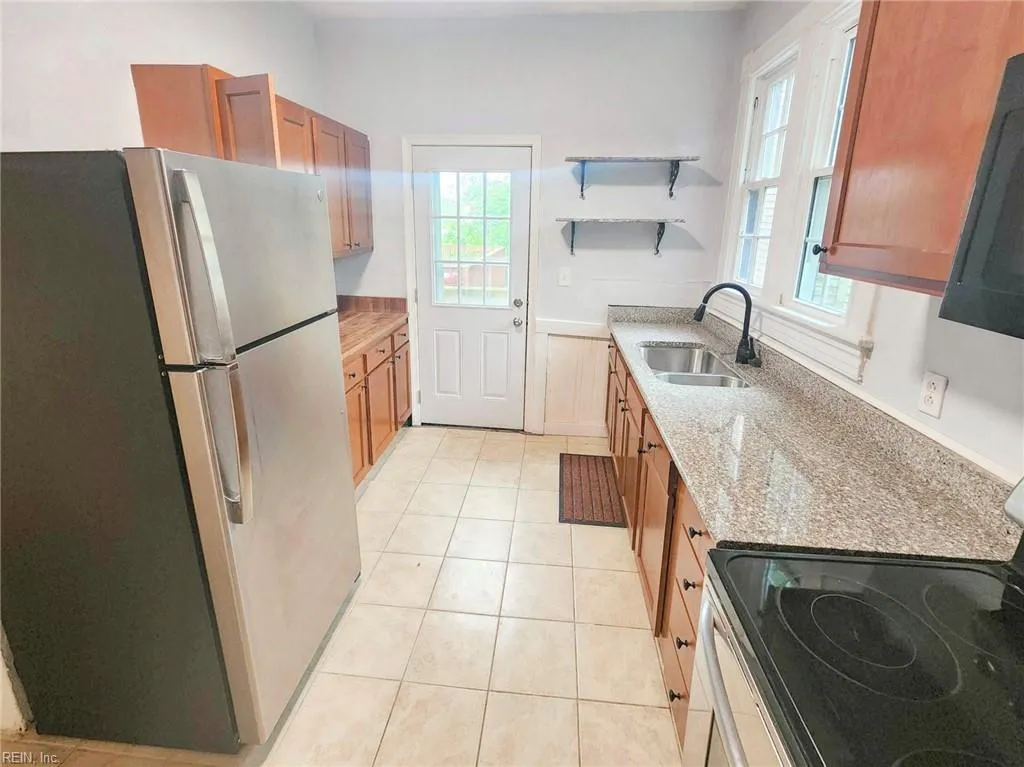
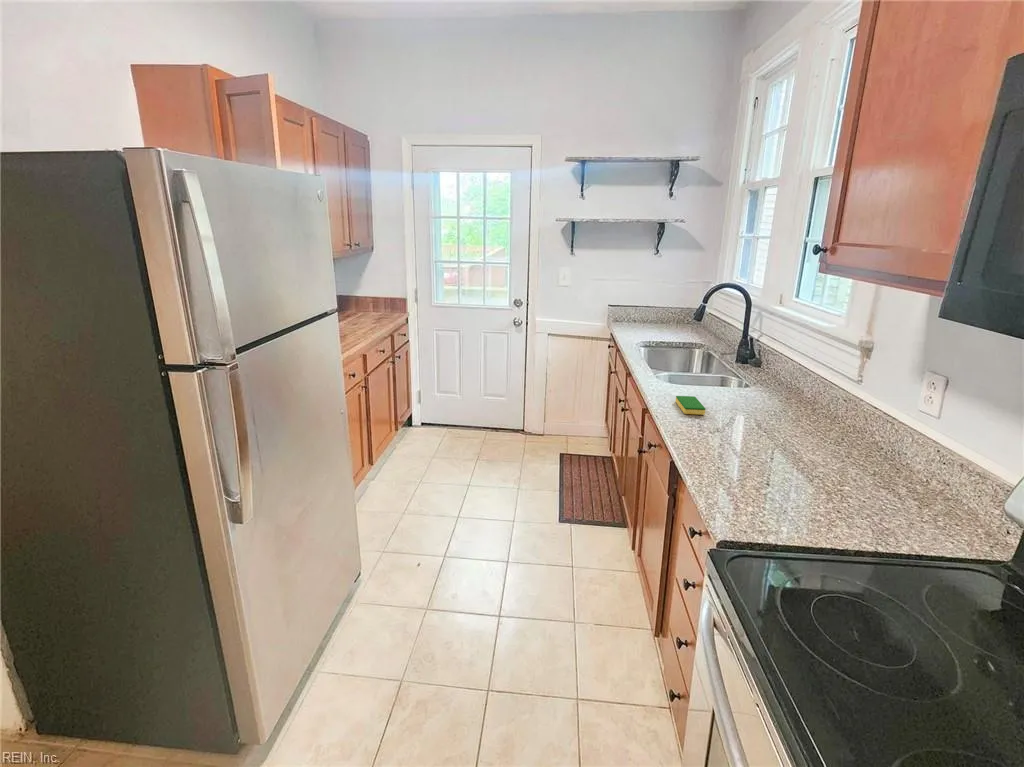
+ dish sponge [675,395,706,416]
